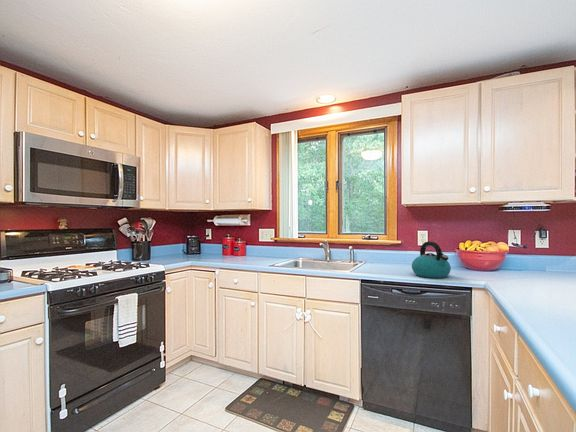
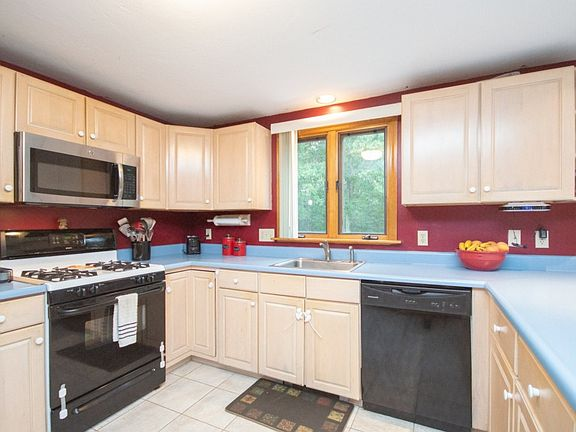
- kettle [411,241,452,279]
